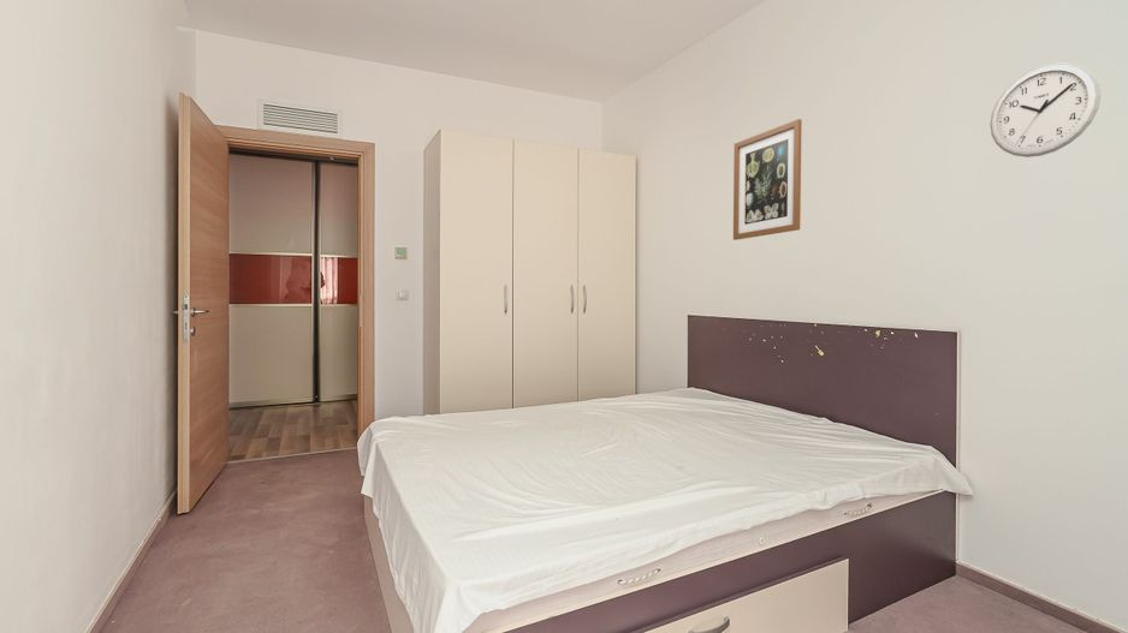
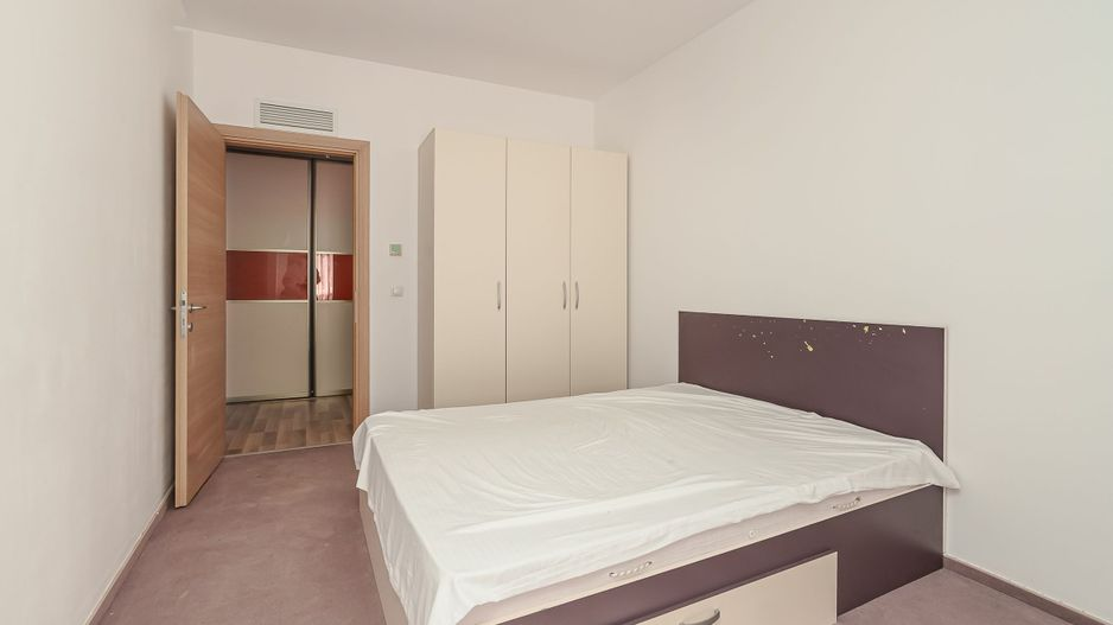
- wall art [732,118,803,241]
- wall clock [989,62,1102,159]
